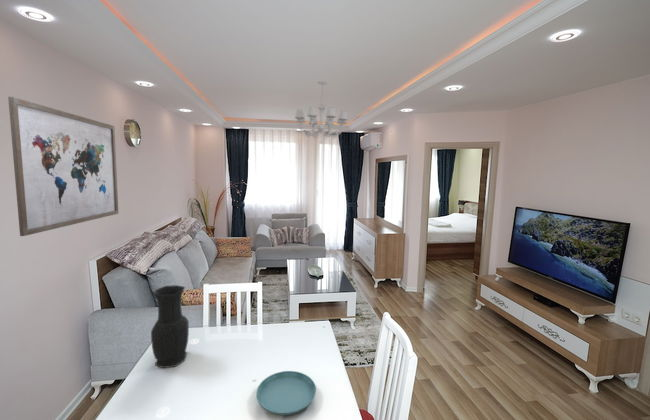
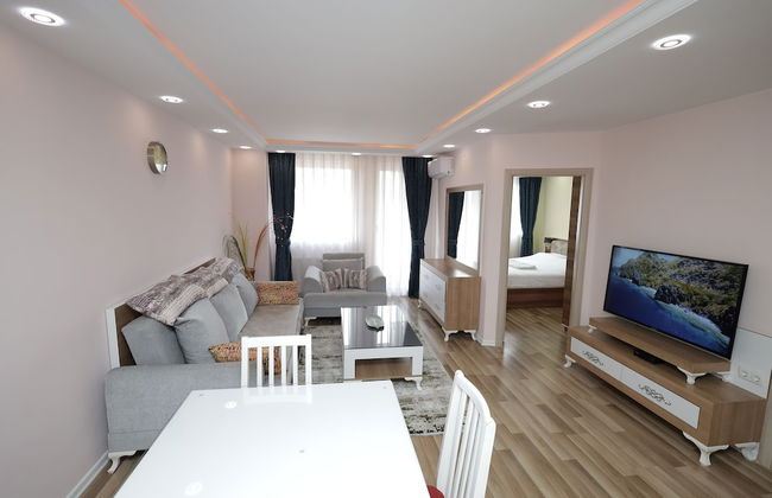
- chandelier [294,80,349,144]
- saucer [255,370,317,416]
- wall art [7,96,120,237]
- vase [150,284,190,369]
